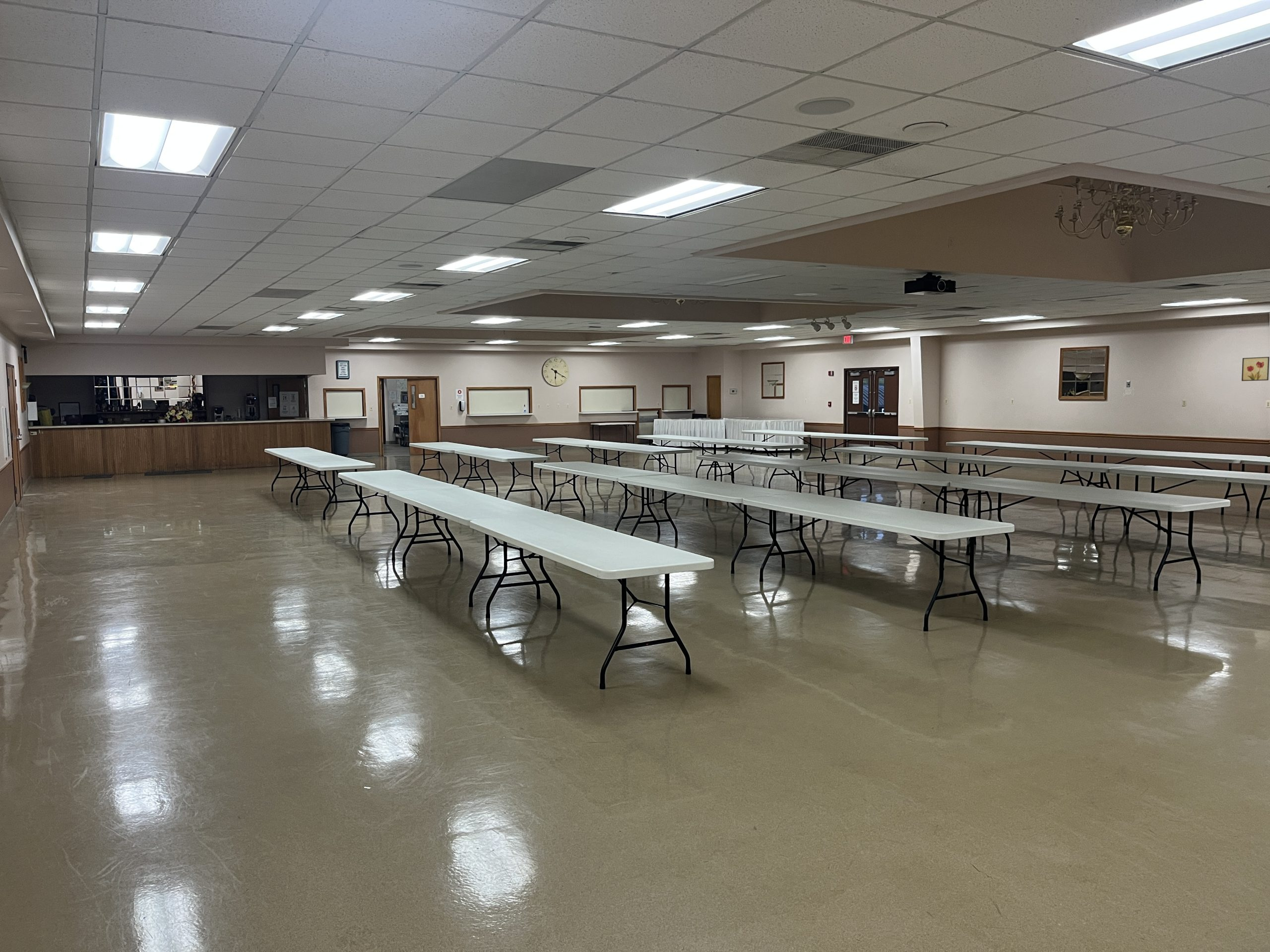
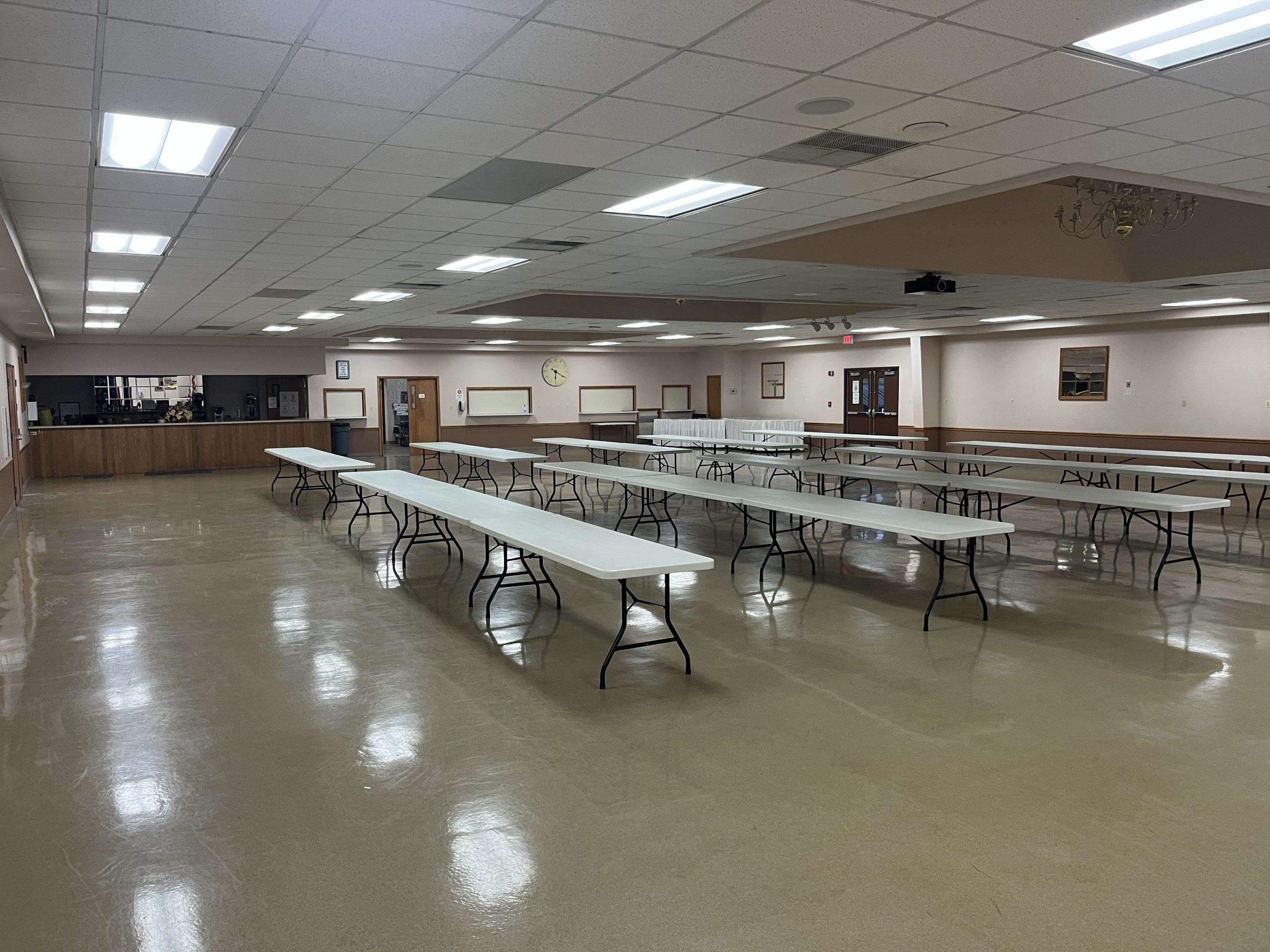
- wall art [1241,357,1270,382]
